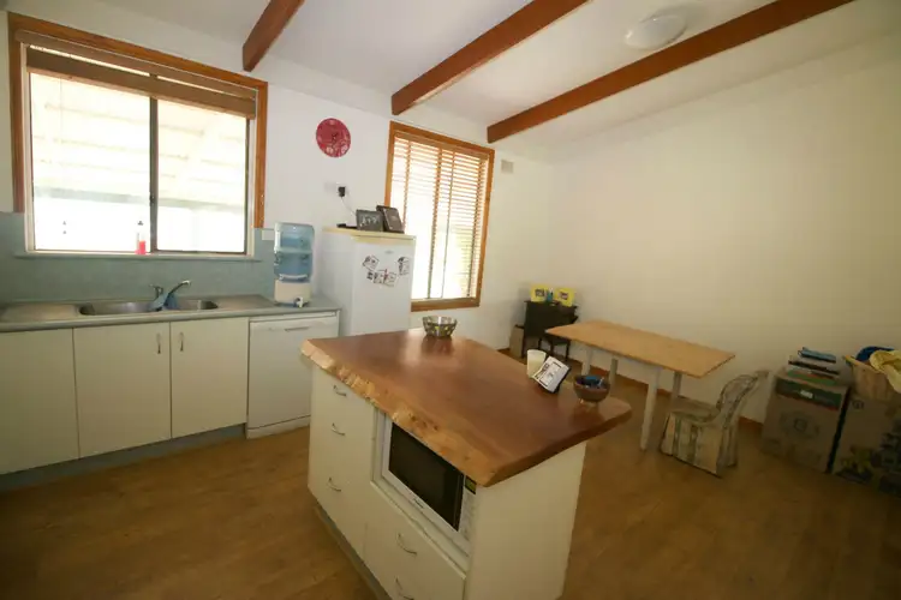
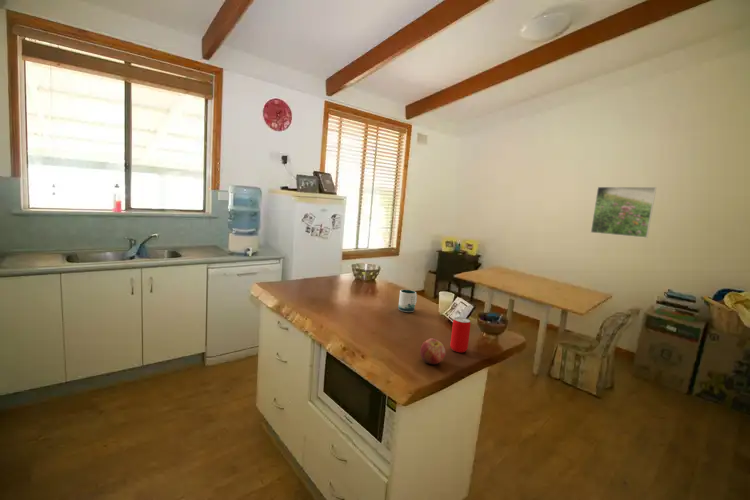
+ mug [397,289,418,313]
+ apple [419,338,446,366]
+ beverage can [449,316,472,353]
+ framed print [590,186,657,239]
